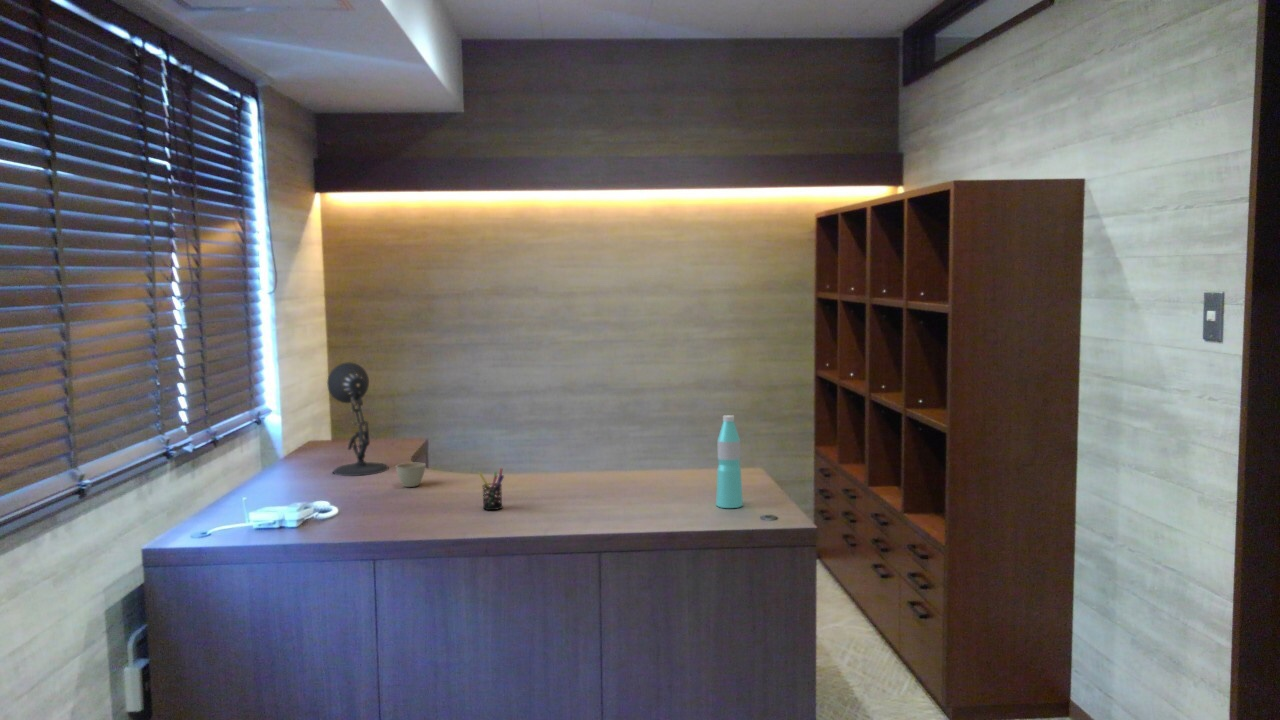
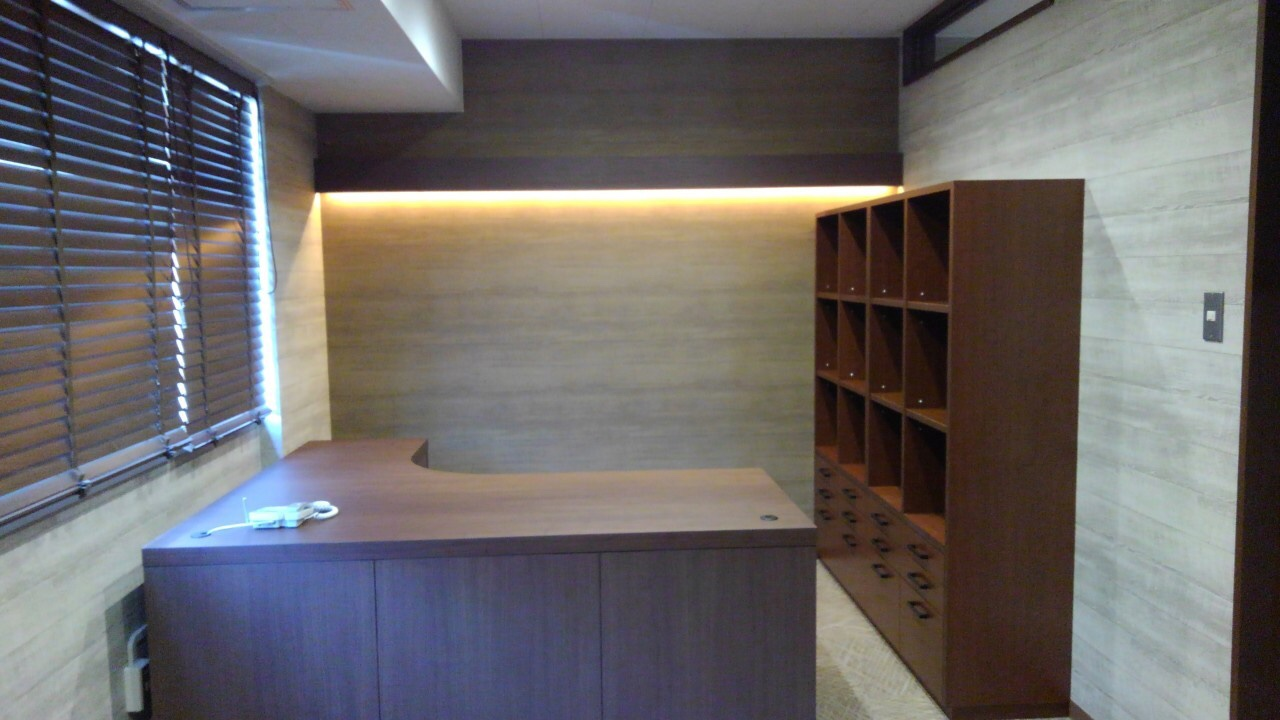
- desk lamp [326,361,390,477]
- pen holder [478,467,505,511]
- flower pot [395,462,427,488]
- water bottle [715,414,744,509]
